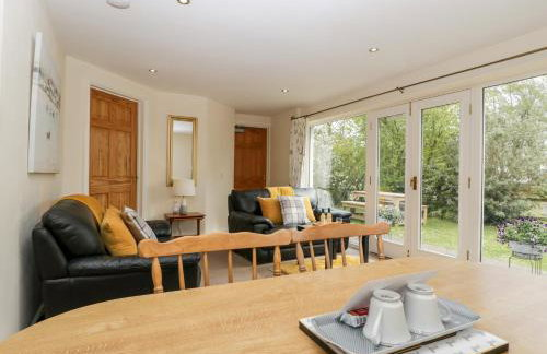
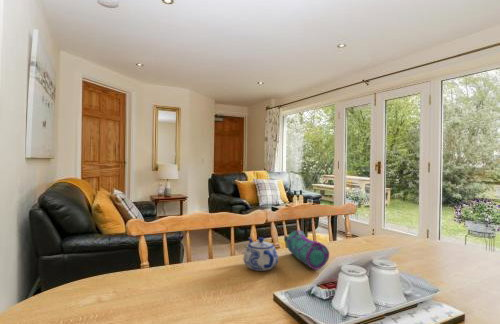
+ pencil case [283,229,330,271]
+ teapot [242,236,279,272]
